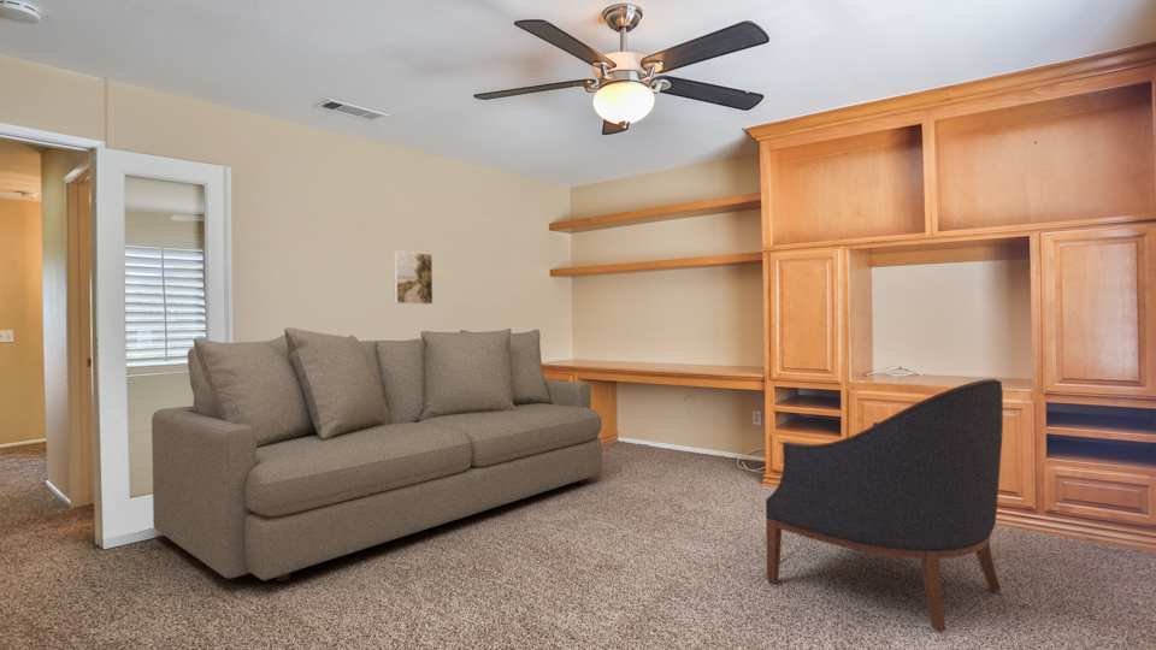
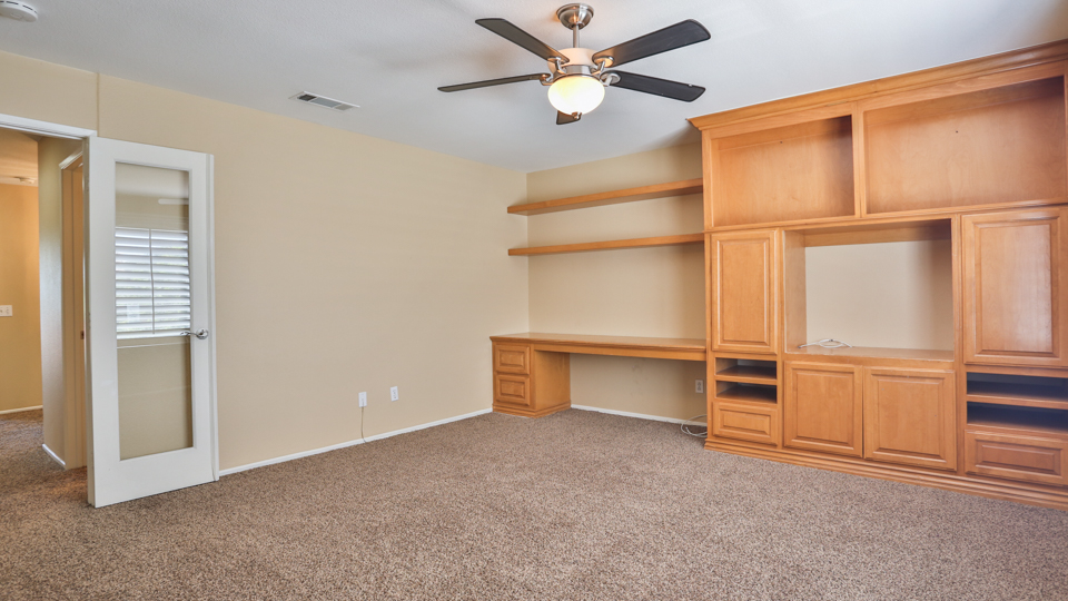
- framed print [393,249,435,306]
- sofa [151,326,603,583]
- chair [765,378,1004,633]
